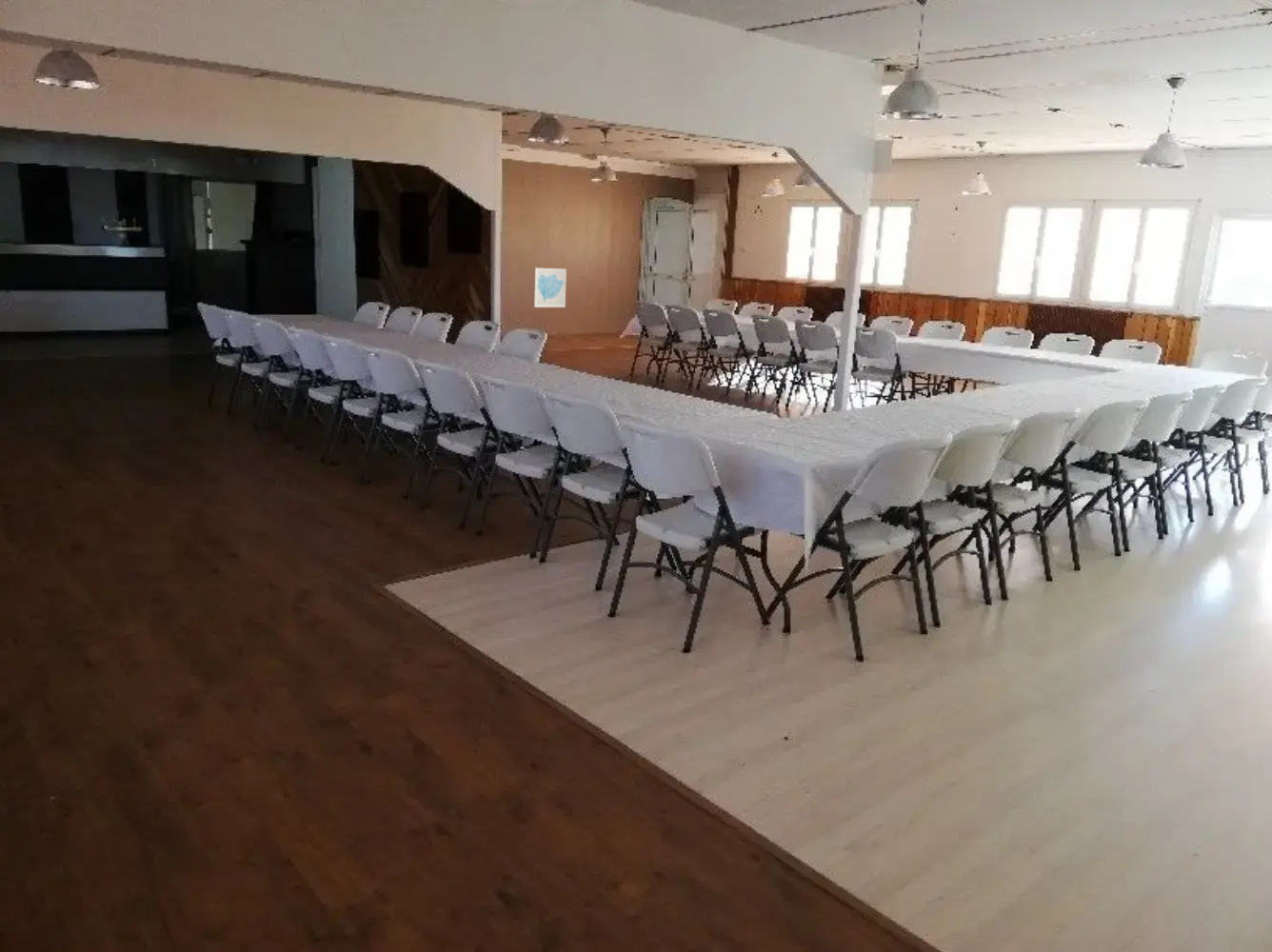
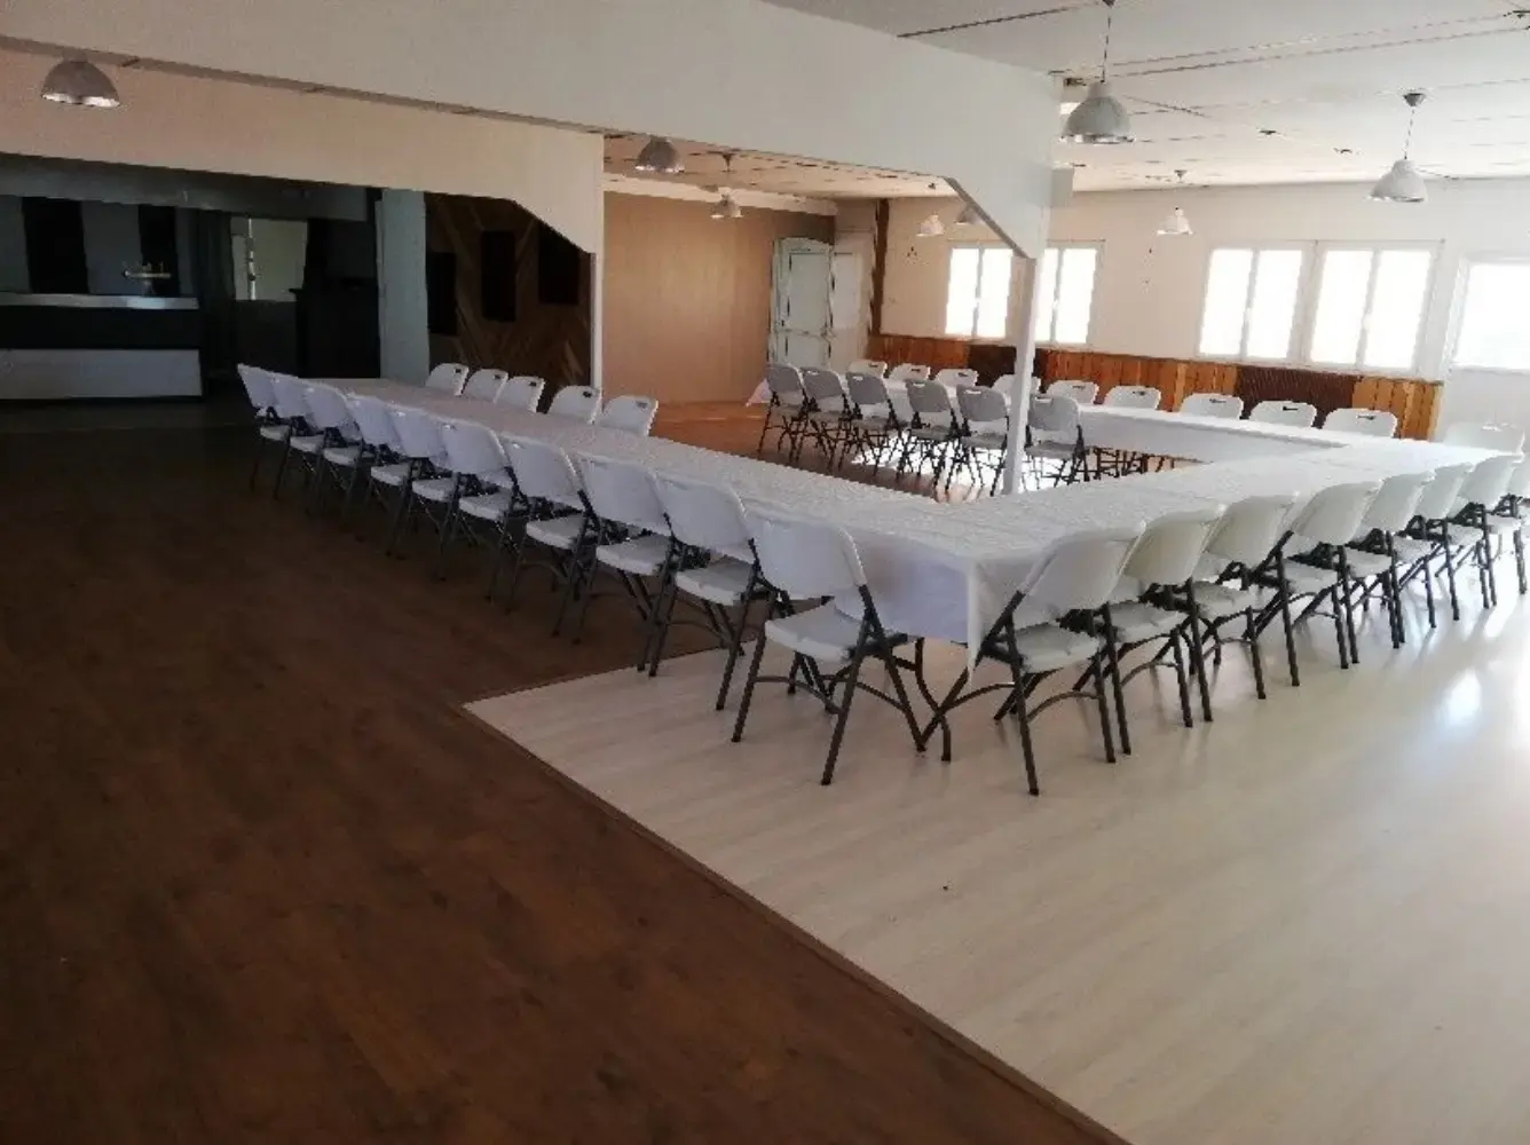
- wall art [533,267,567,308]
